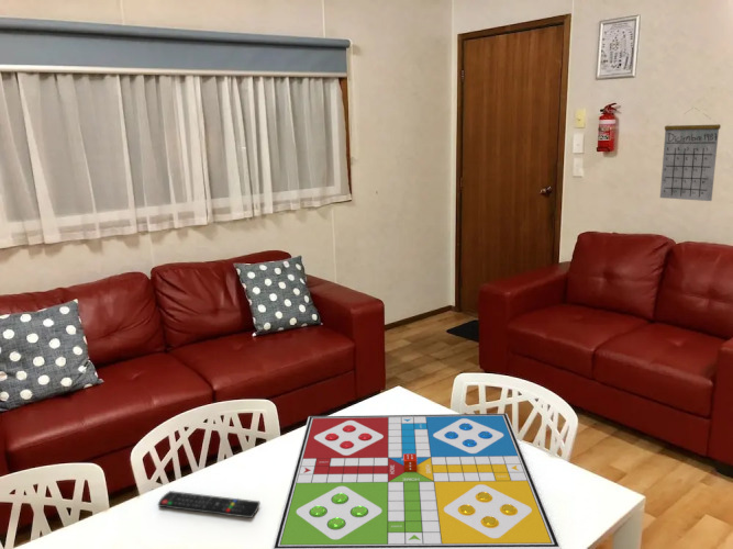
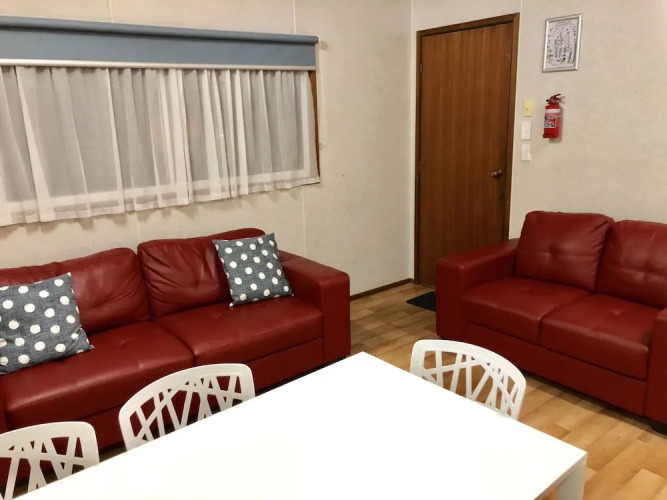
- calendar [659,107,722,202]
- remote control [157,490,260,519]
- gameboard [271,413,563,549]
